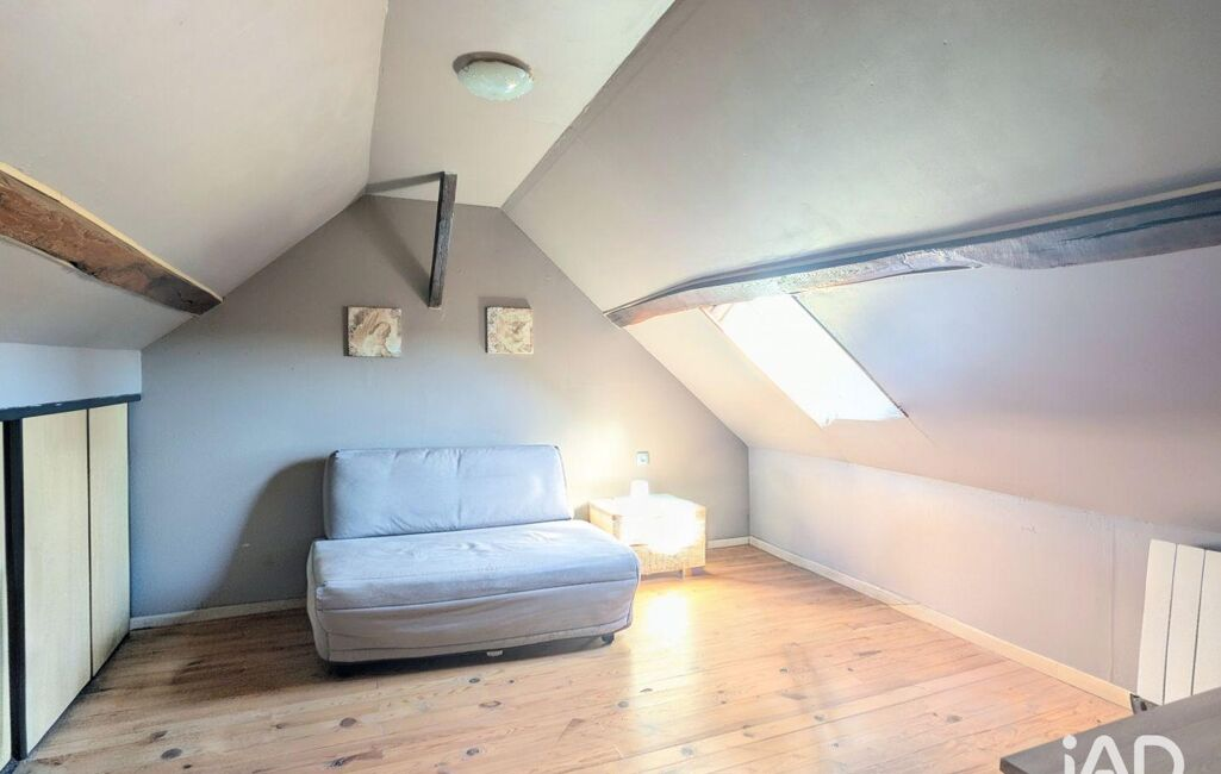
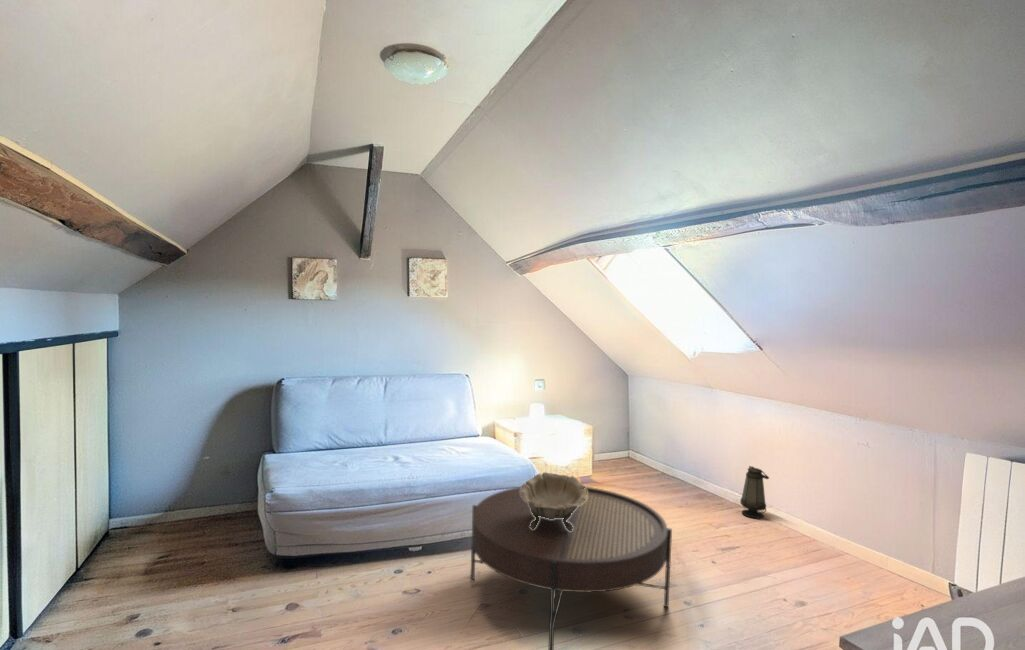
+ decorative bowl [520,471,587,531]
+ lantern [739,465,770,519]
+ coffee table [469,486,673,650]
